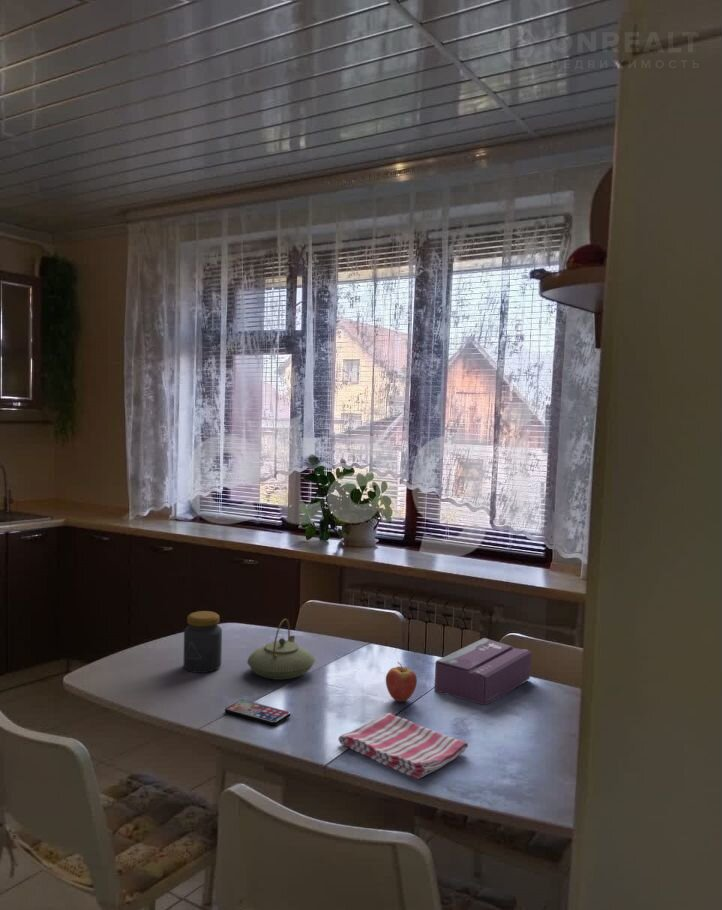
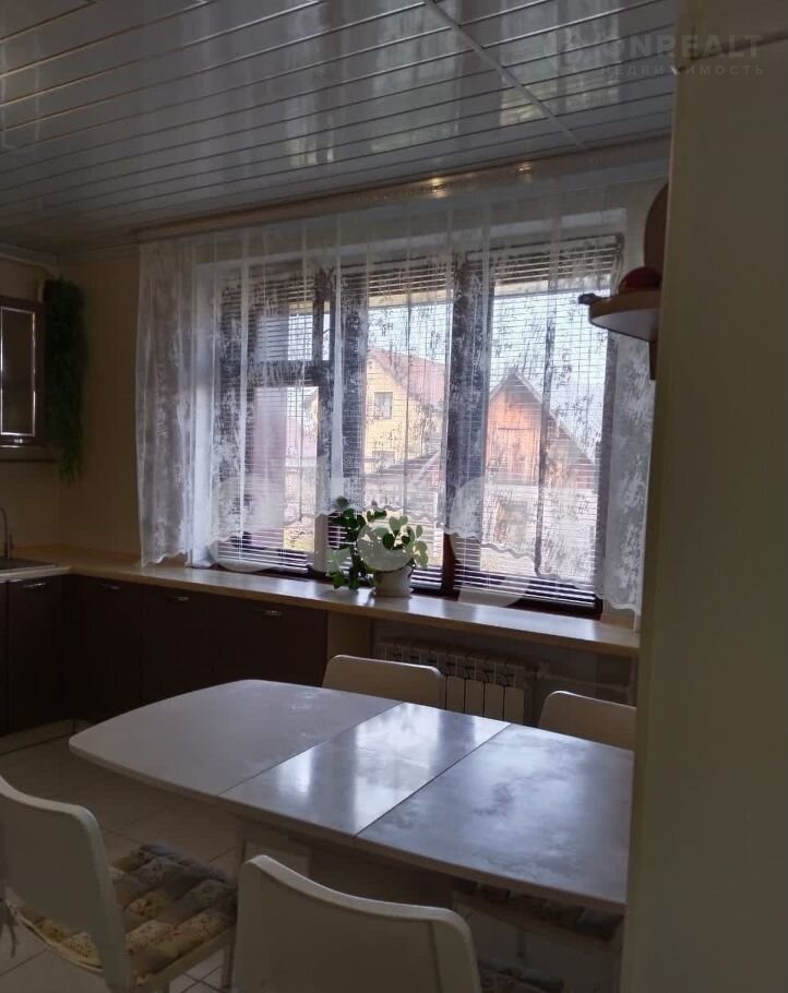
- fruit [385,661,418,703]
- smartphone [224,699,292,727]
- jar [182,610,223,674]
- dish towel [337,712,469,780]
- teapot [246,618,316,681]
- tissue box [433,637,532,707]
